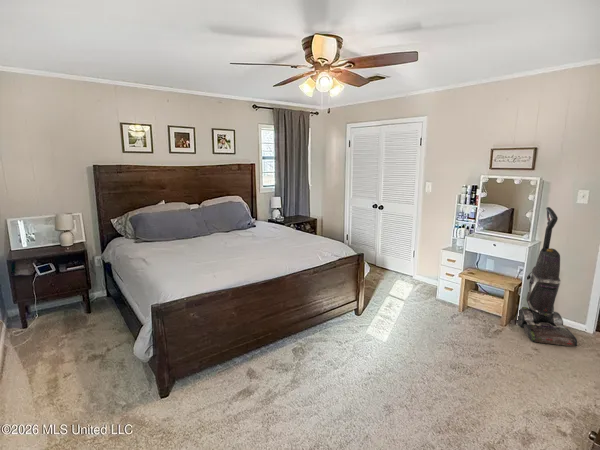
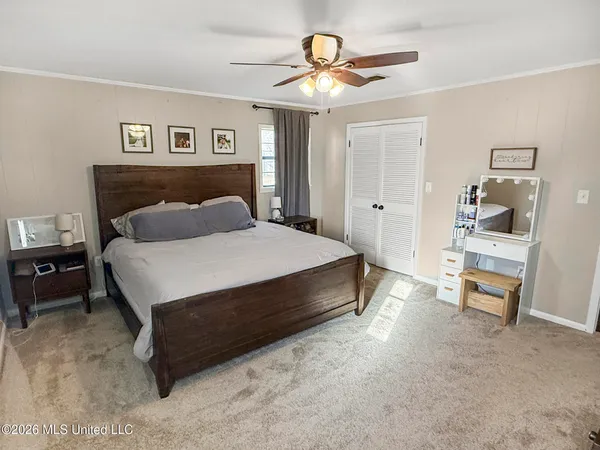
- vacuum cleaner [515,206,578,347]
